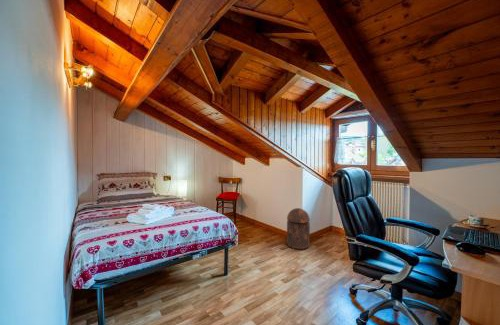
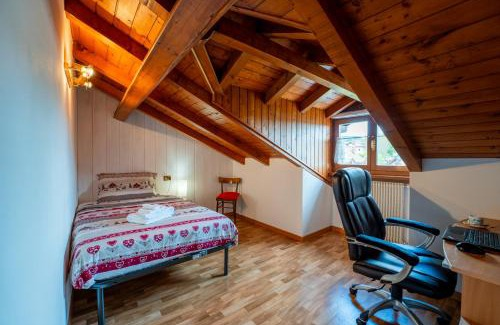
- trash can [286,207,311,251]
